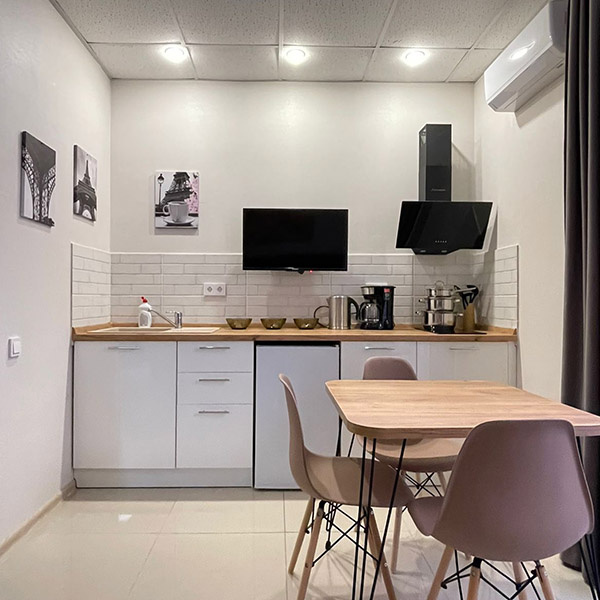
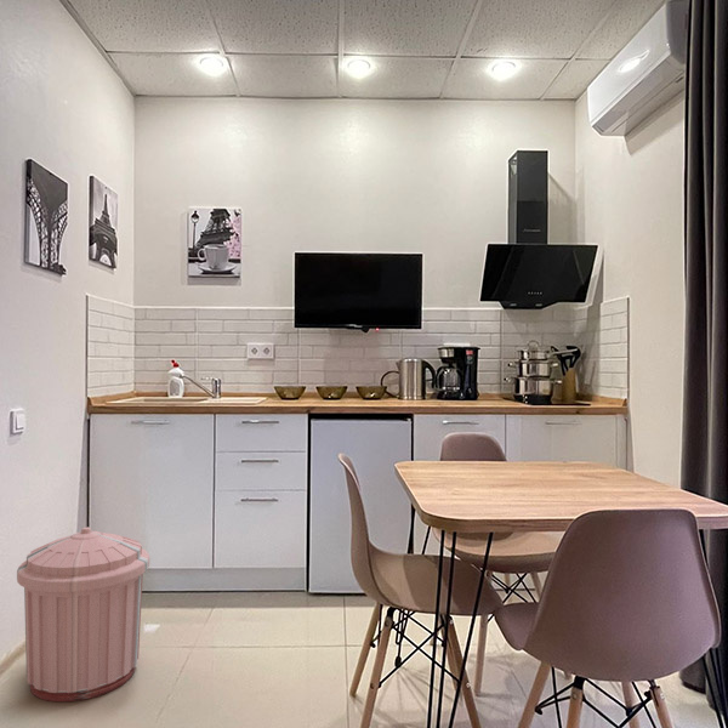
+ trash can [16,527,150,703]
